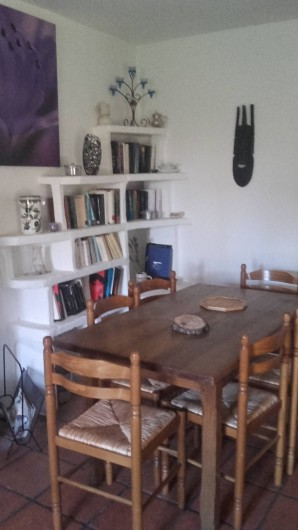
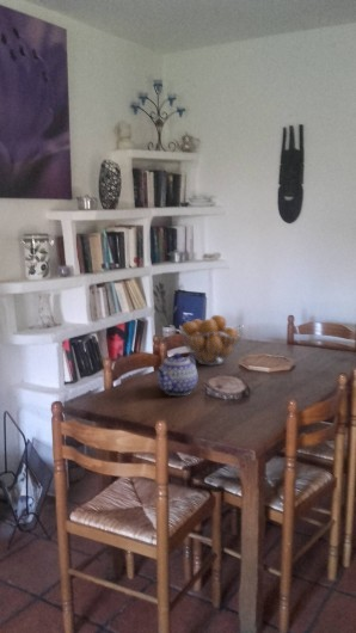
+ fruit basket [178,314,244,367]
+ teapot [156,352,198,397]
